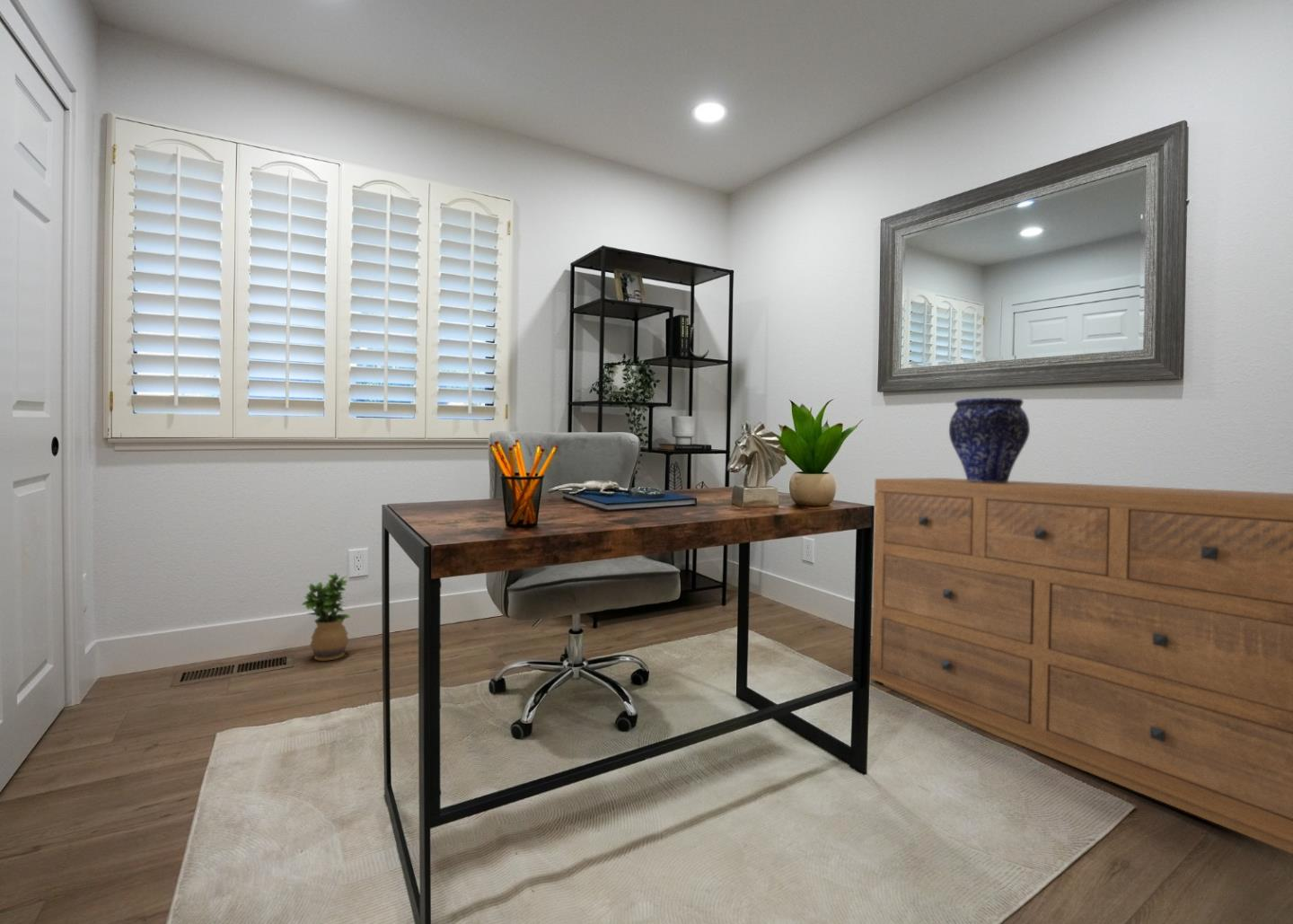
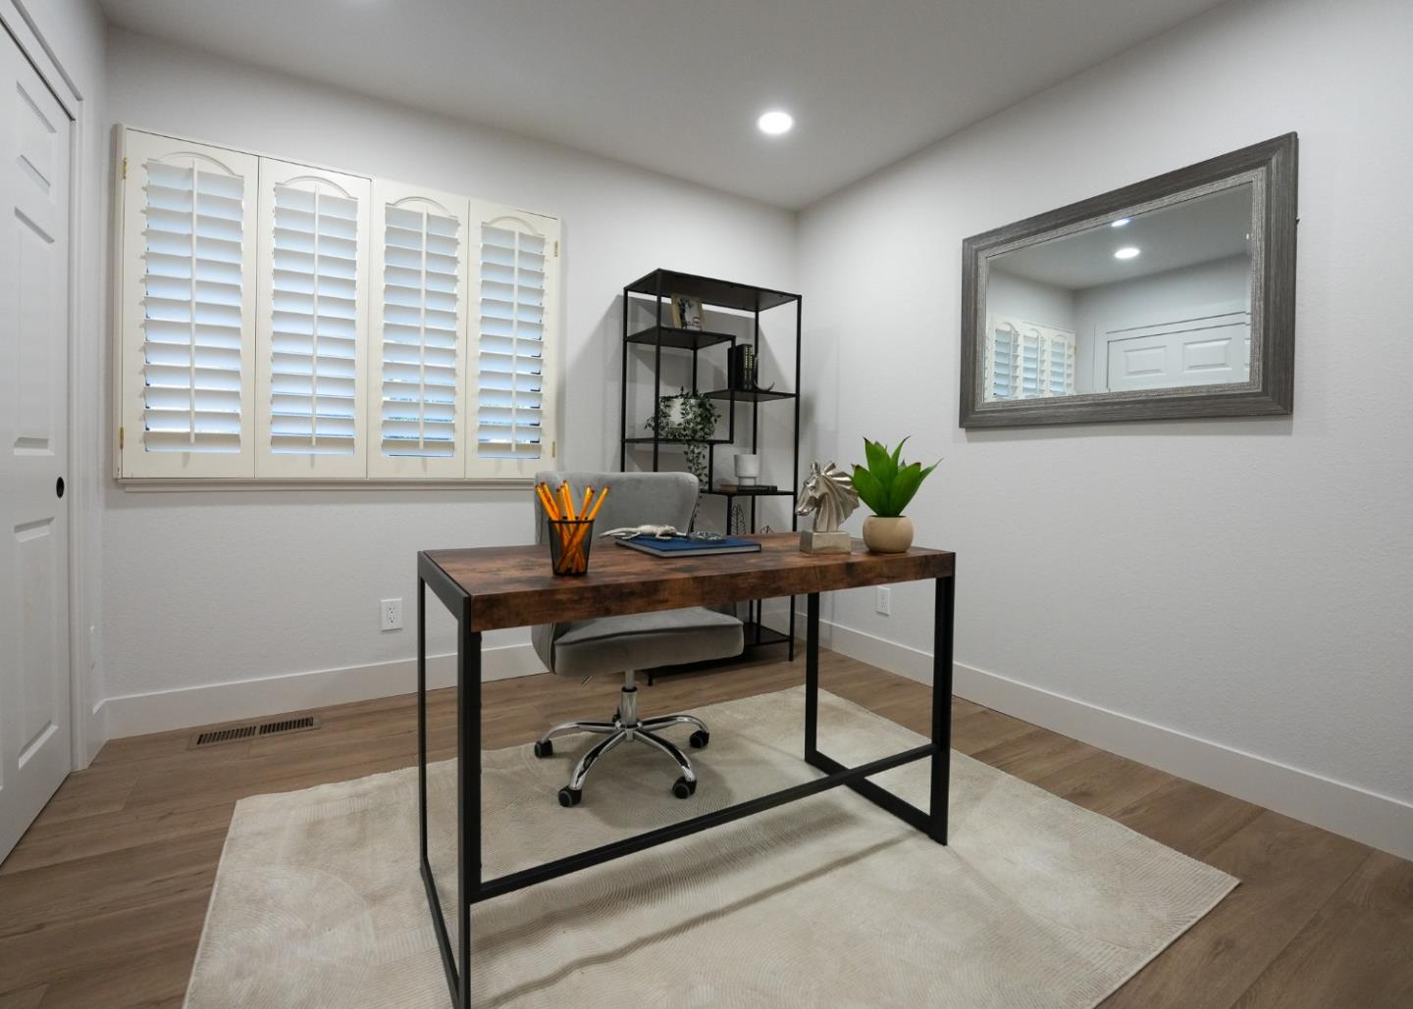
- dresser [870,477,1293,855]
- vase [948,397,1031,483]
- potted plant [301,572,351,662]
